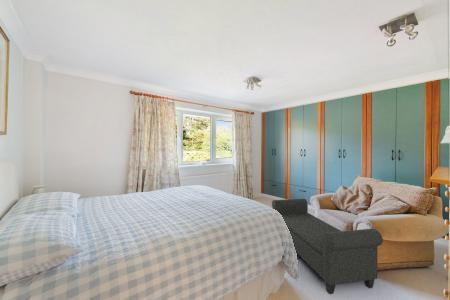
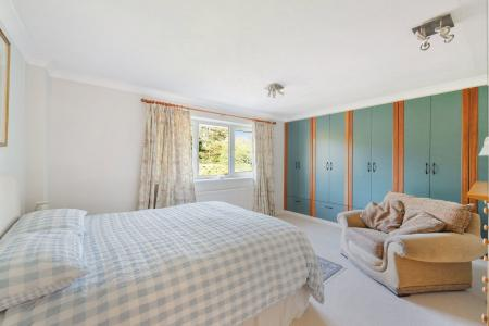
- ottoman [271,198,384,295]
